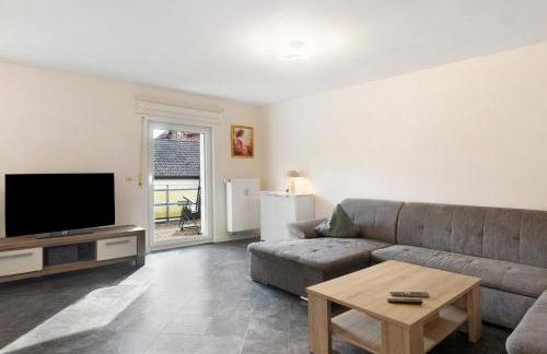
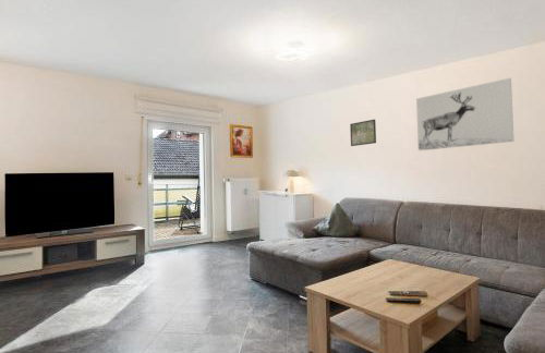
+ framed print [349,119,377,147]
+ wall art [415,77,516,151]
